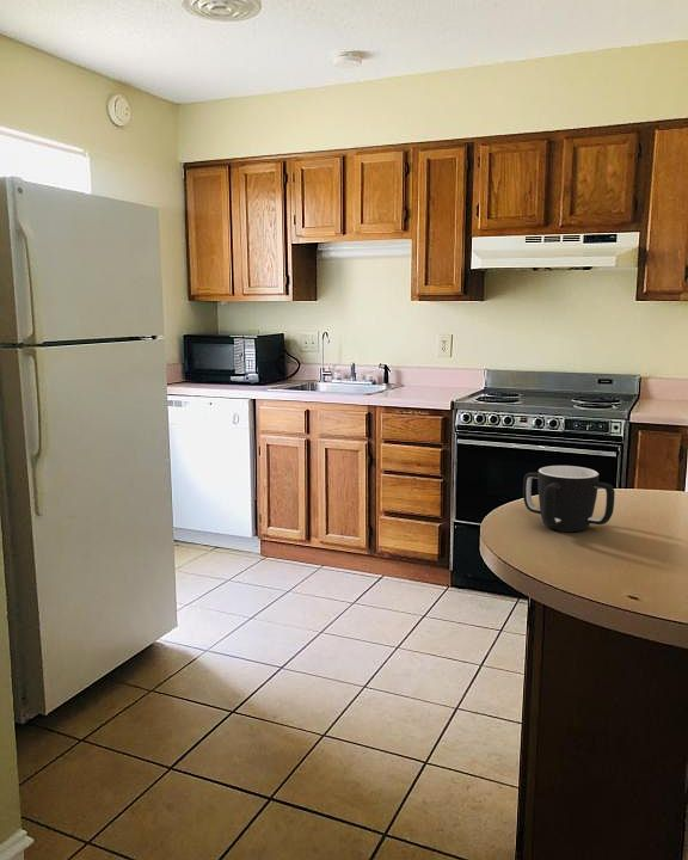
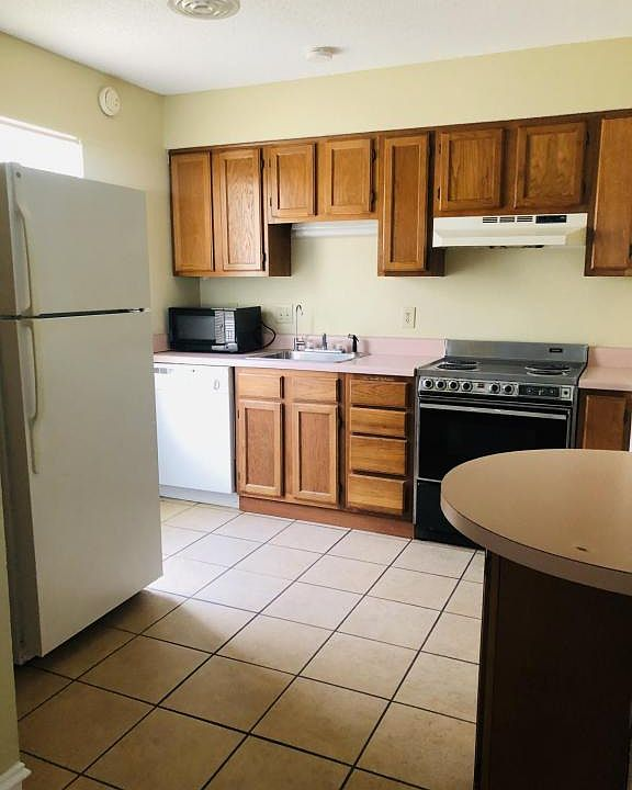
- mug [522,465,616,533]
